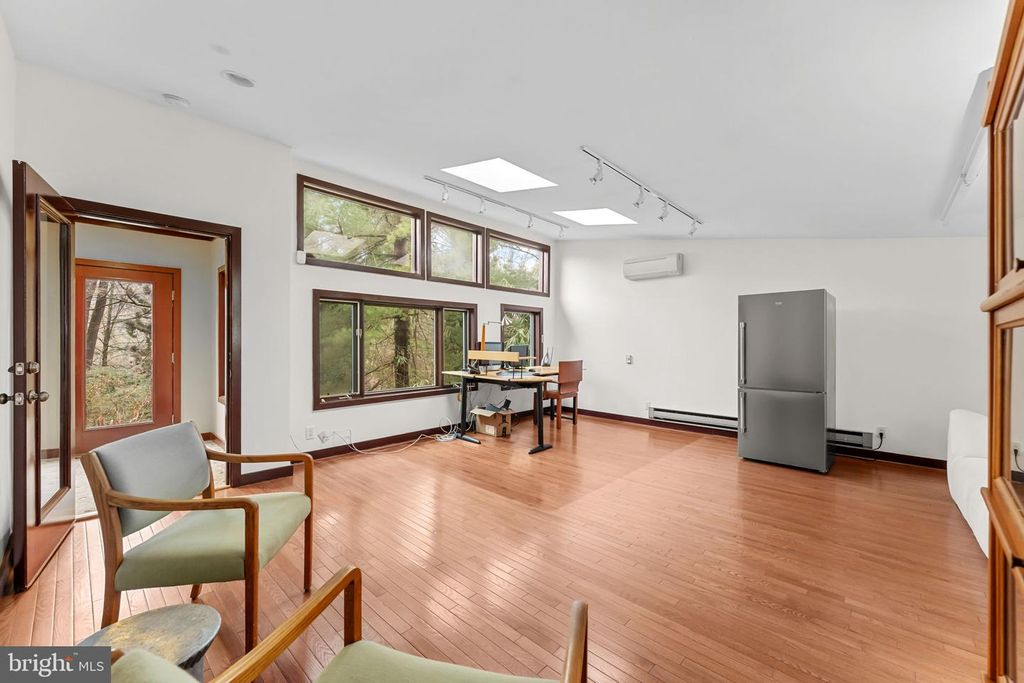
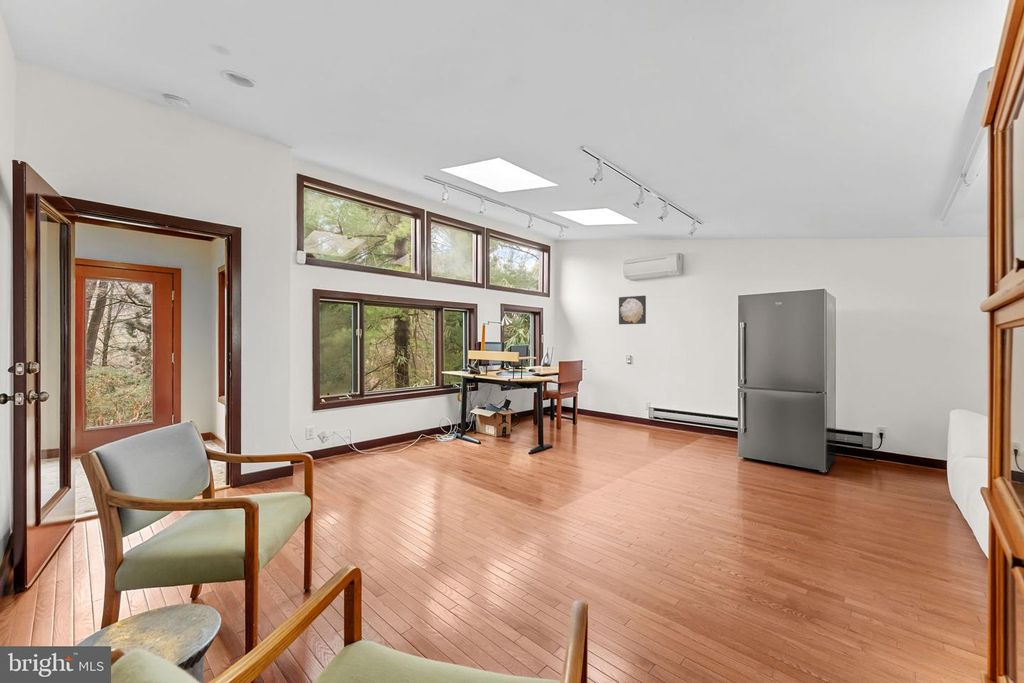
+ wall art [618,295,647,325]
